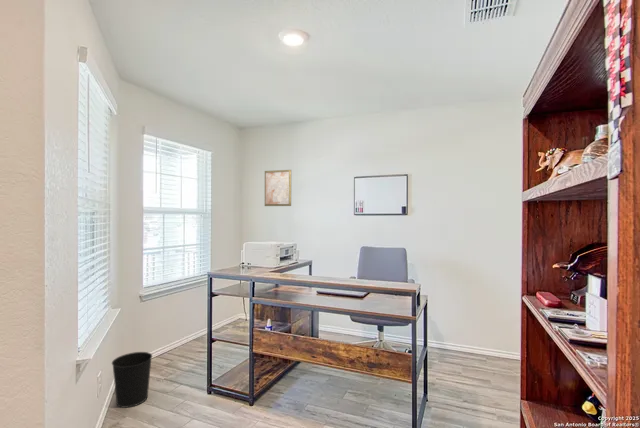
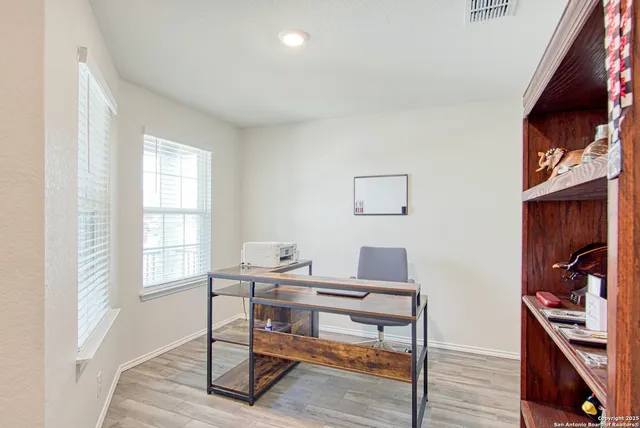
- wall art [264,169,292,207]
- wastebasket [111,351,153,409]
